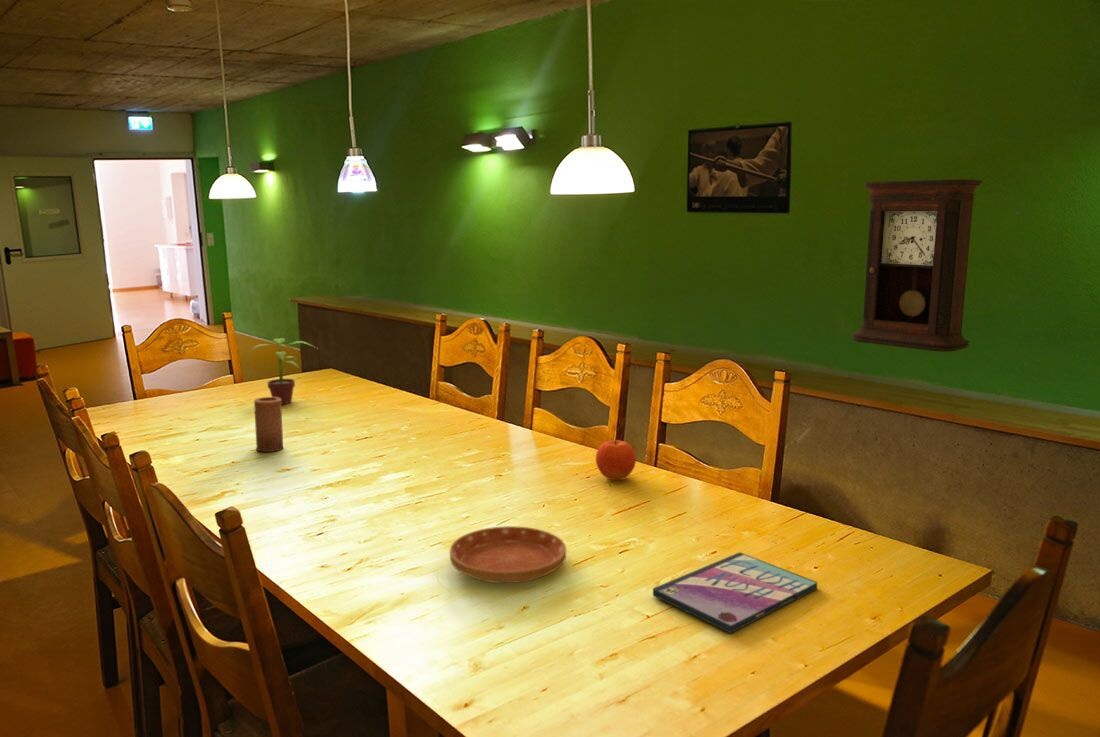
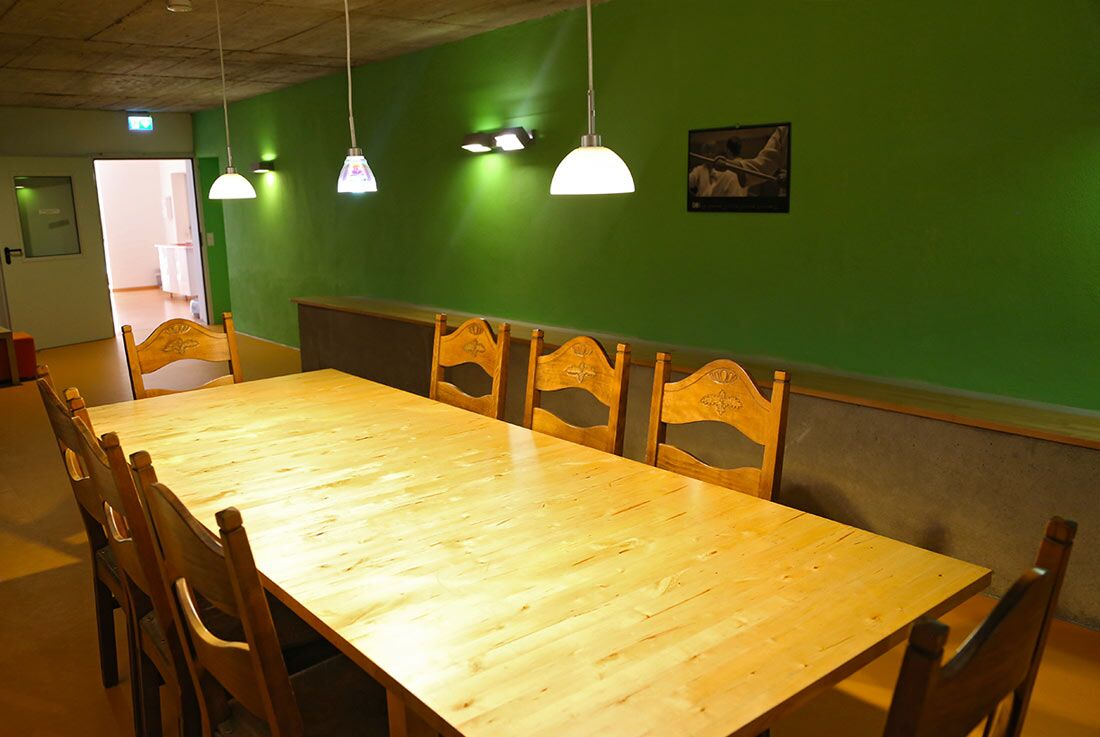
- candle [253,396,284,453]
- potted plant [245,337,319,405]
- fruit [595,439,637,481]
- pendulum clock [851,178,983,353]
- video game case [652,551,818,634]
- saucer [449,525,567,584]
